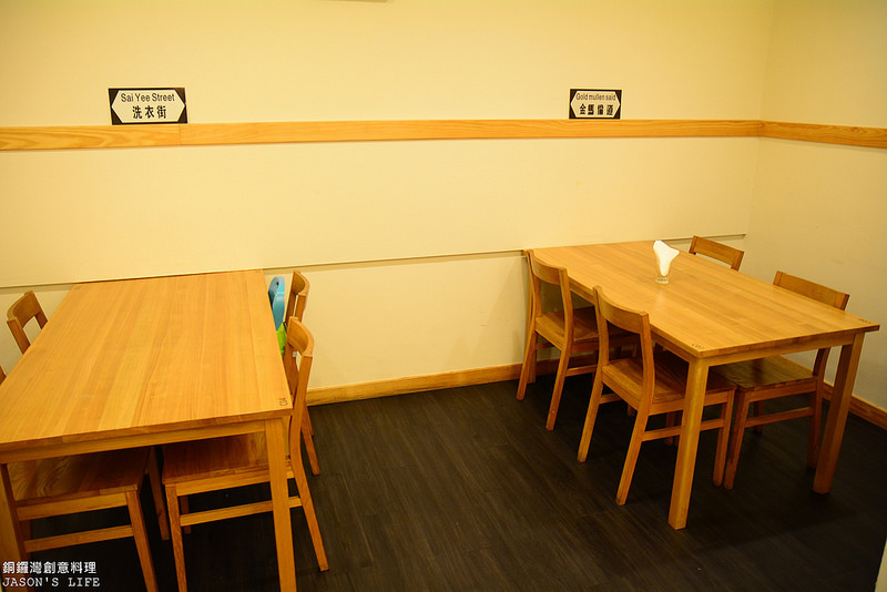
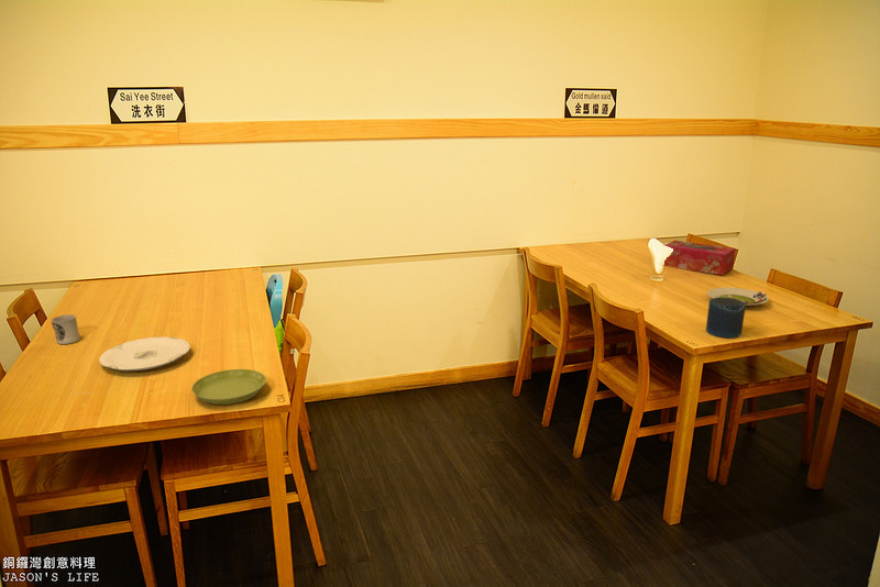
+ tissue box [662,240,736,276]
+ cup [51,313,80,345]
+ candle [705,298,747,339]
+ salad plate [706,287,769,307]
+ plate [98,336,191,372]
+ saucer [190,368,267,406]
